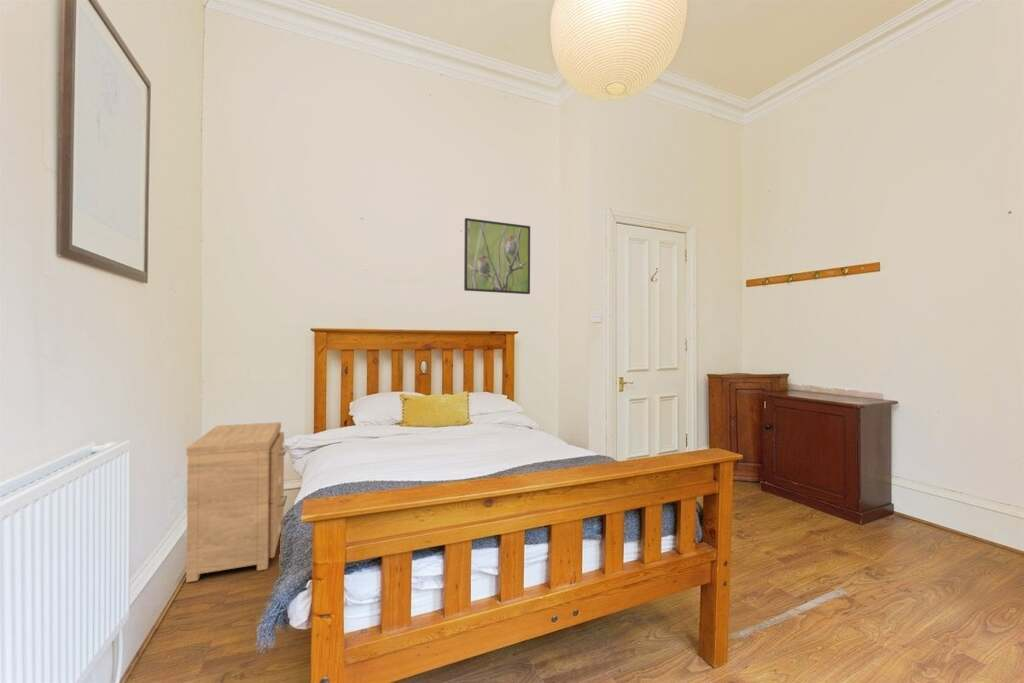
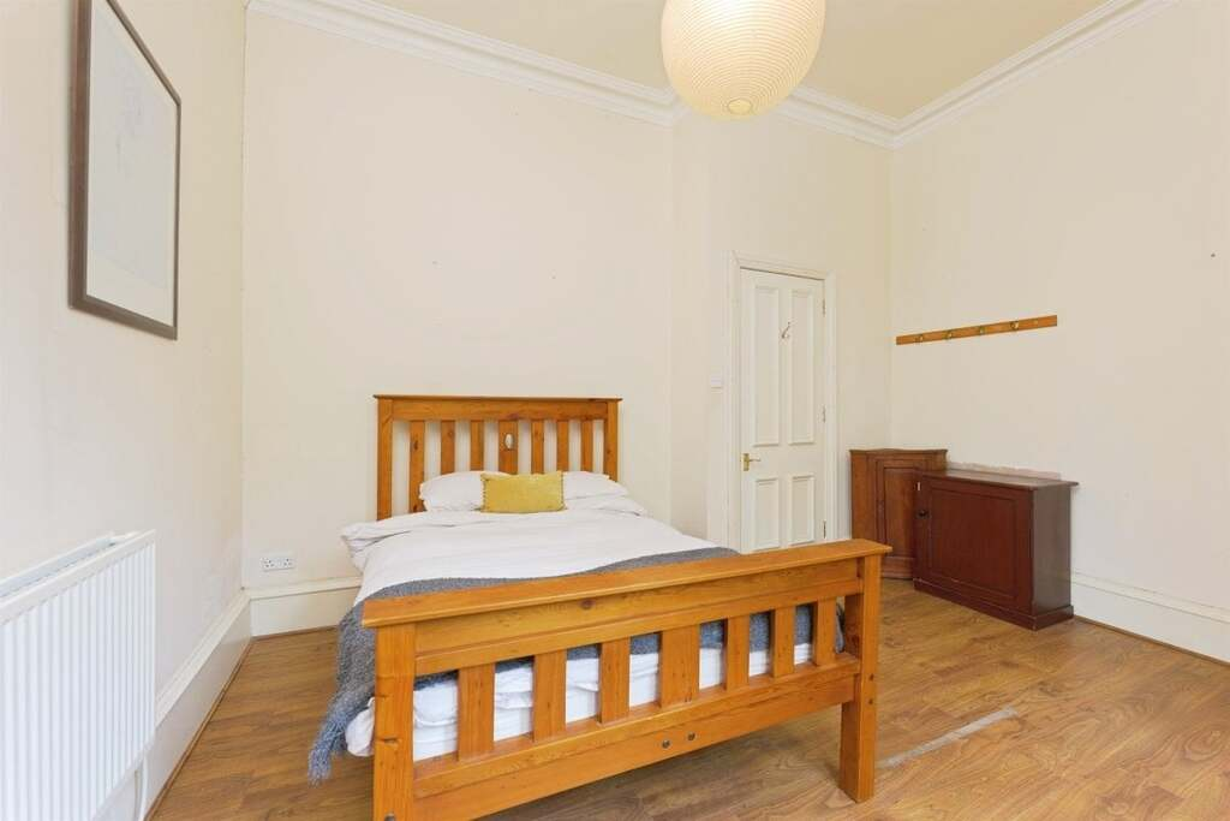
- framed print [463,217,531,295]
- side table [185,421,288,583]
